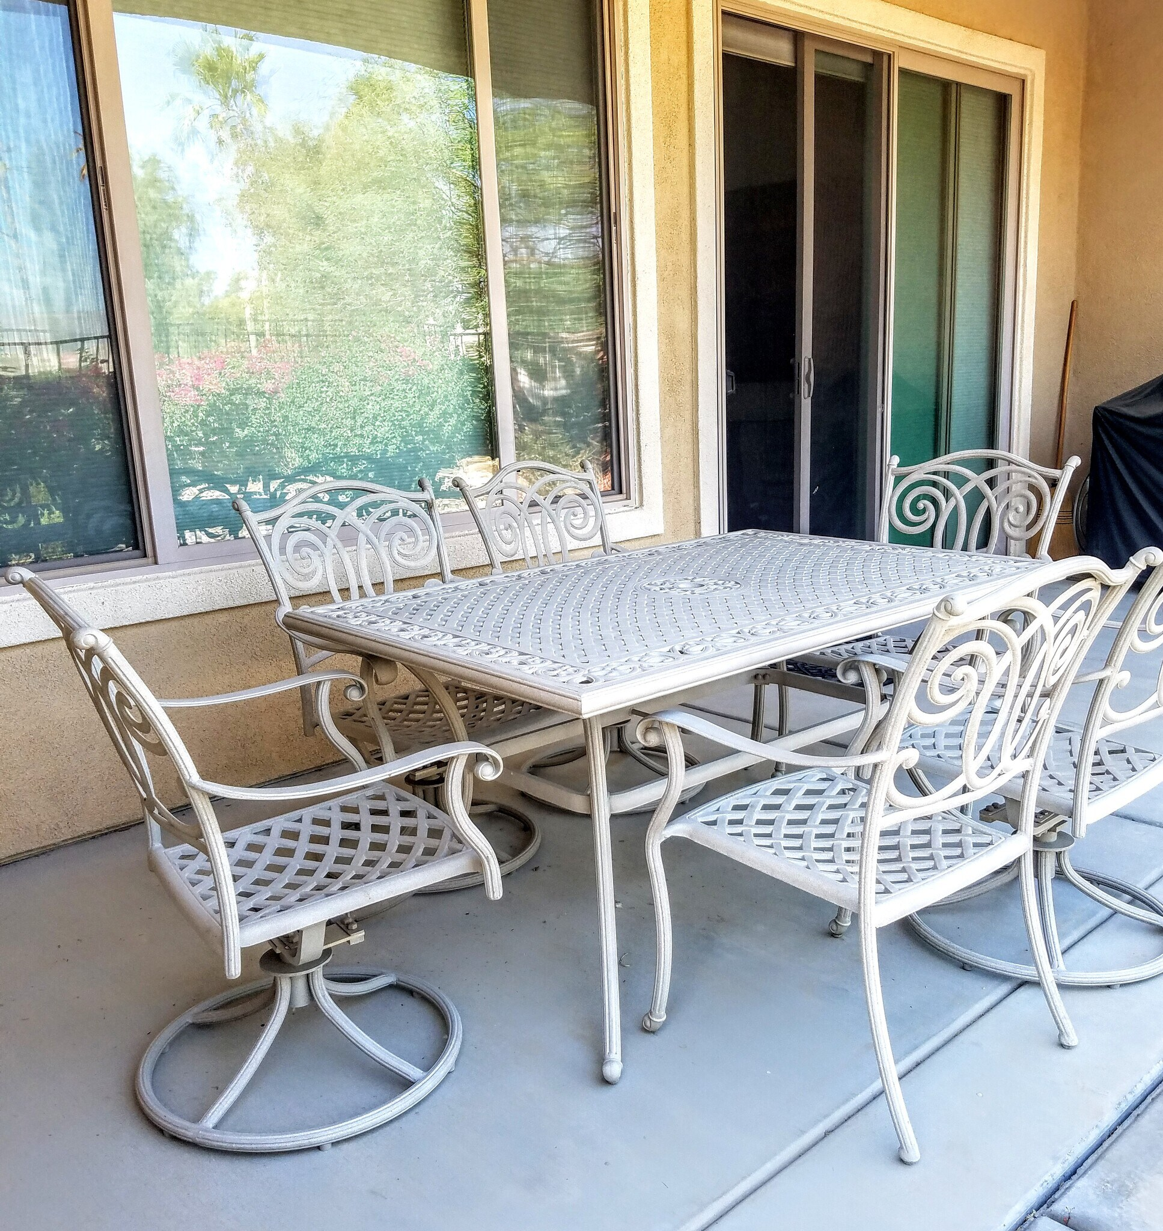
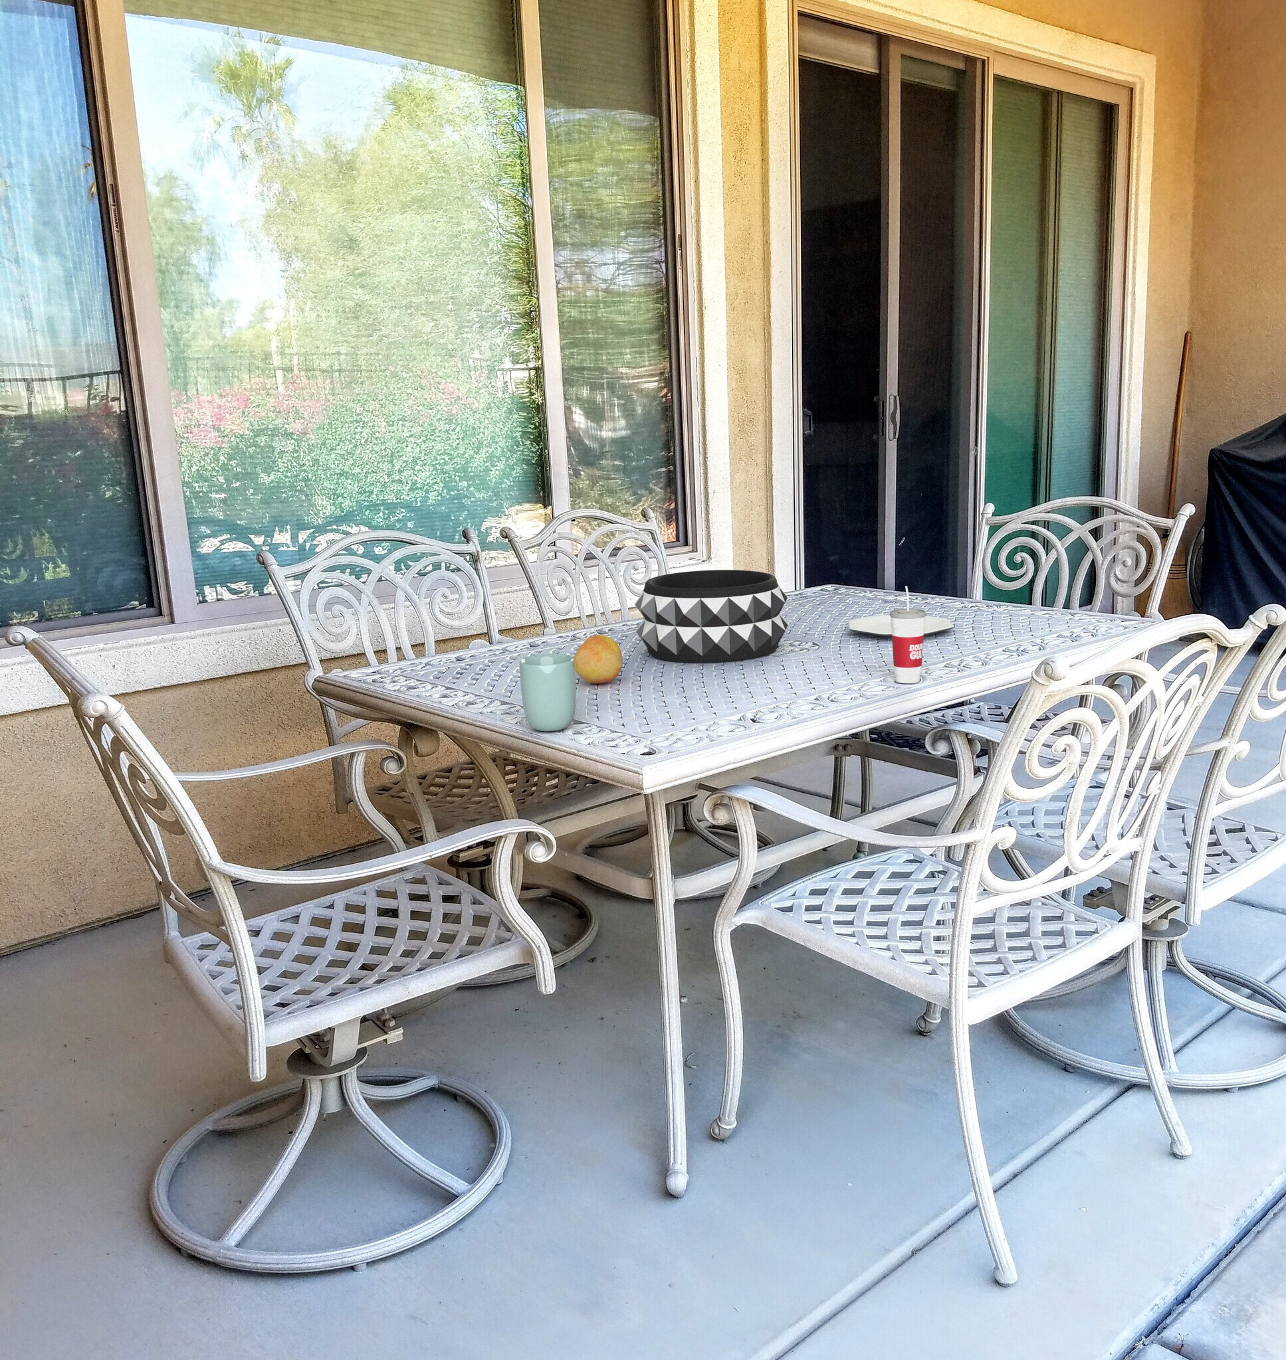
+ plate [847,615,954,638]
+ cup [519,653,577,732]
+ cup [890,585,927,684]
+ decorative bowl [635,569,789,664]
+ fruit [574,634,624,684]
